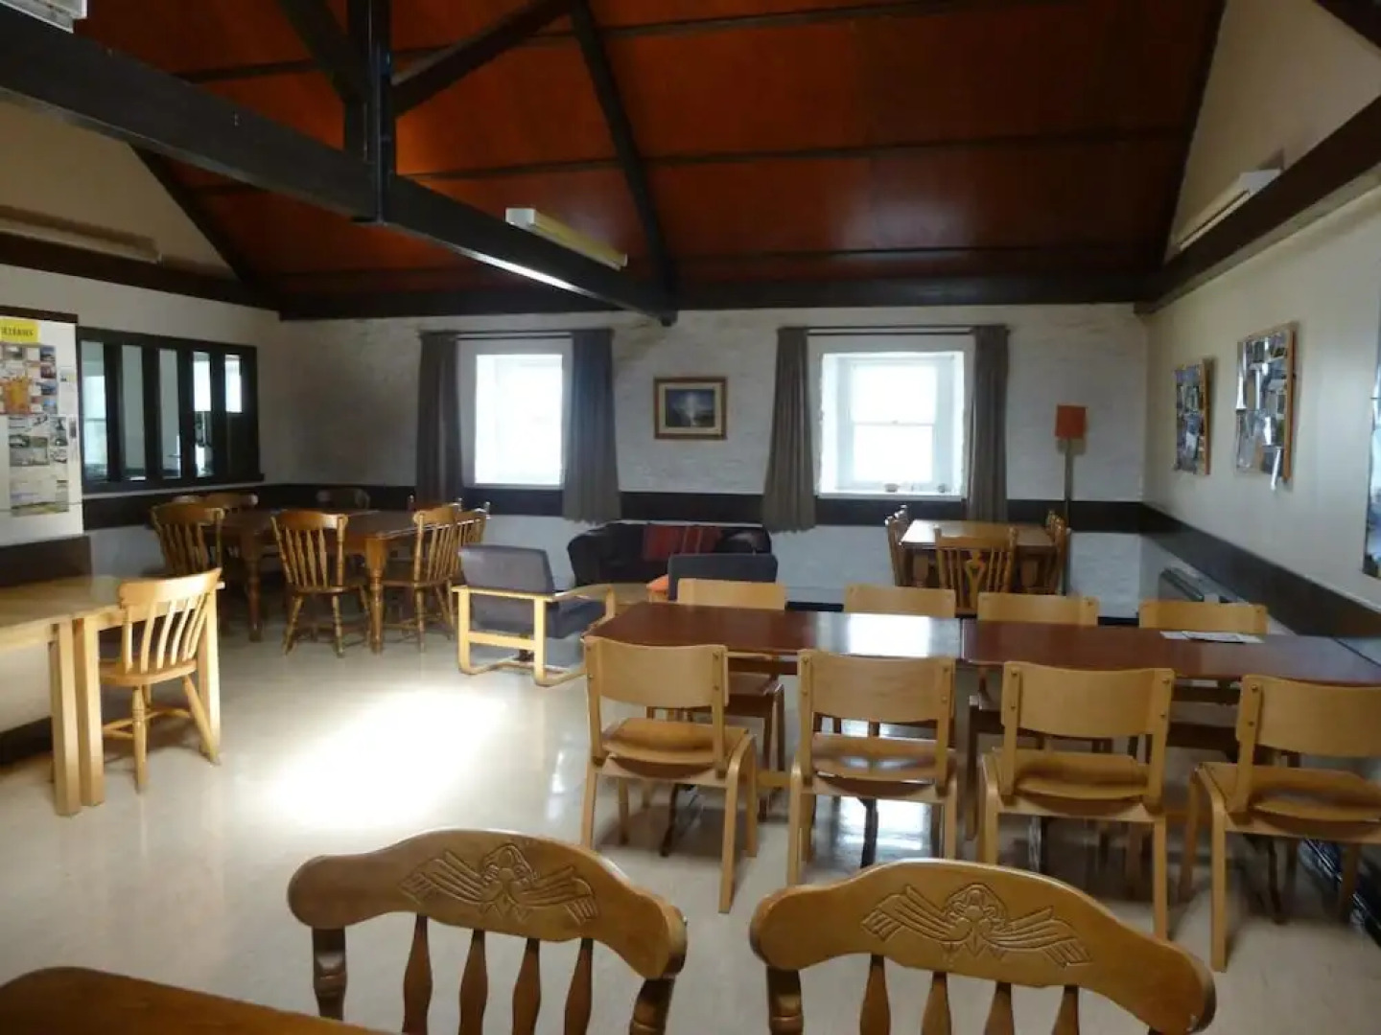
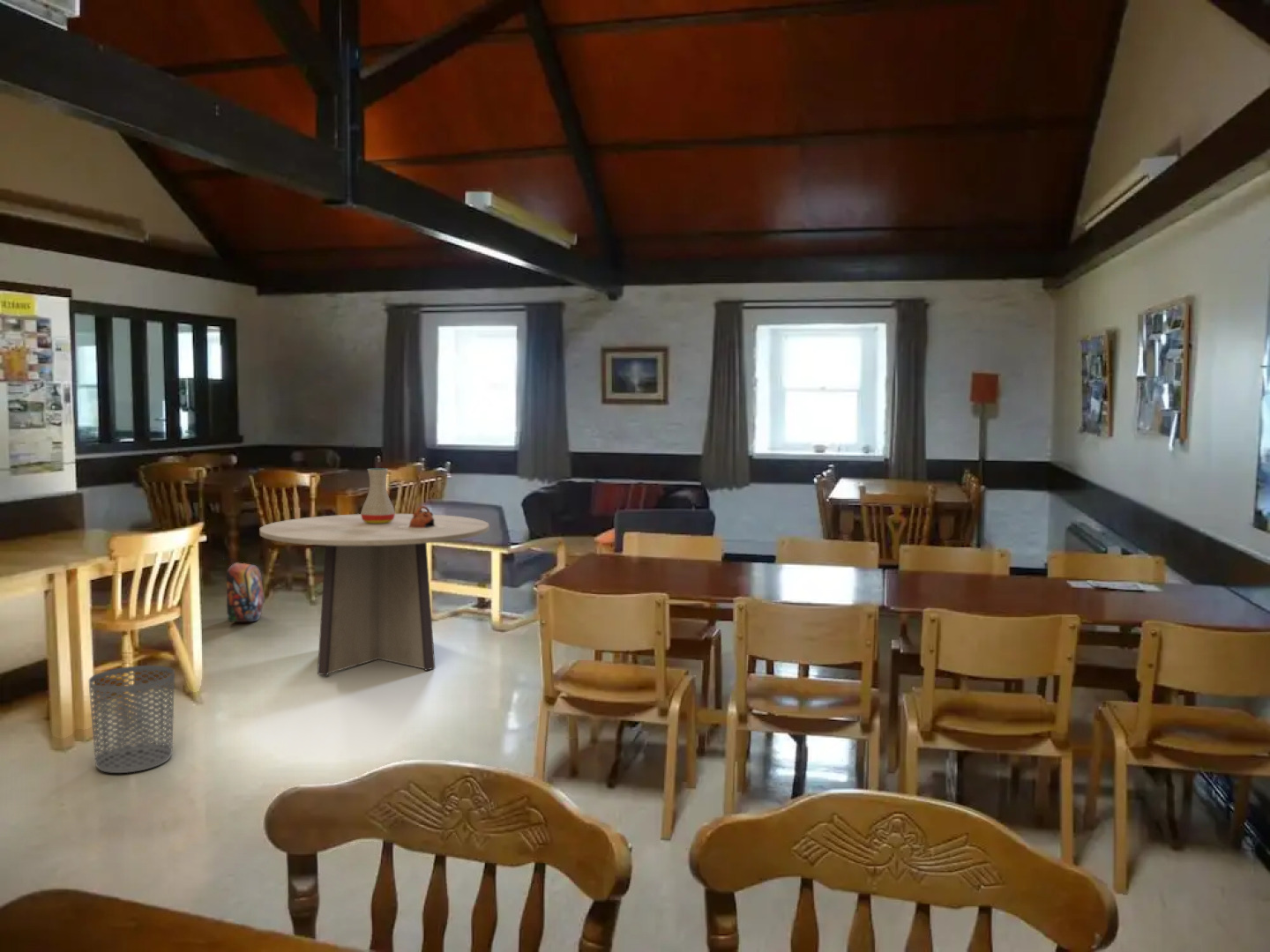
+ vase [360,468,396,524]
+ backpack [223,557,265,622]
+ dining table [259,513,490,677]
+ teapot [399,505,445,530]
+ waste bin [88,665,176,774]
